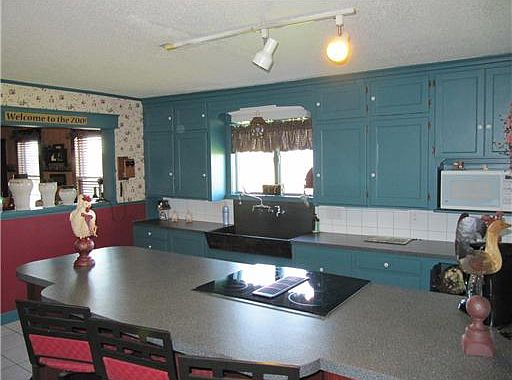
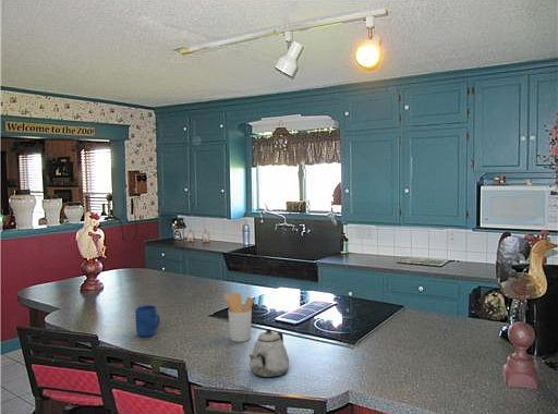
+ mug [134,304,161,338]
+ teapot [248,328,290,378]
+ utensil holder [223,292,255,343]
